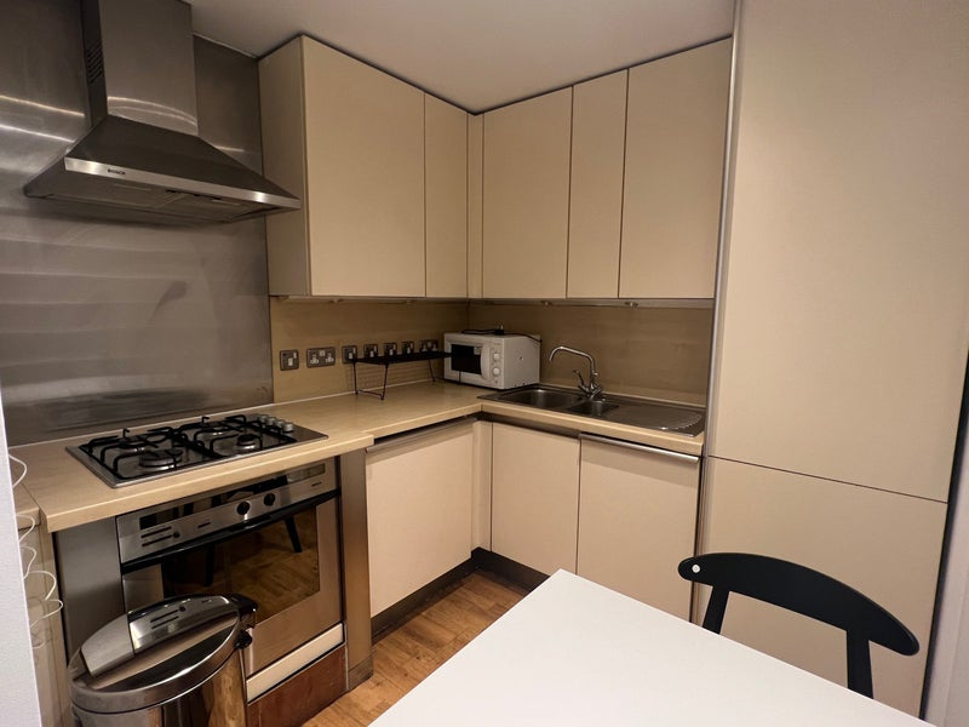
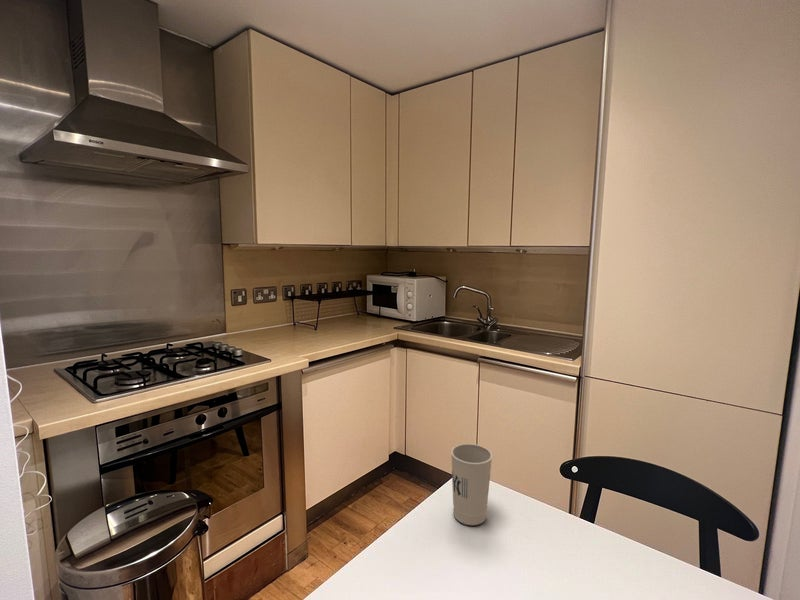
+ cup [450,443,493,526]
